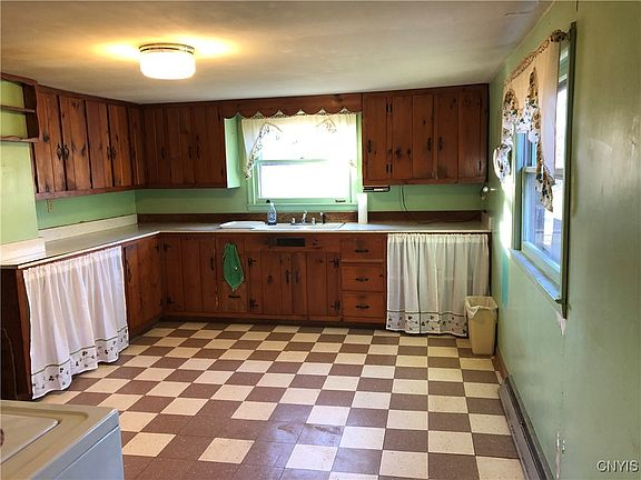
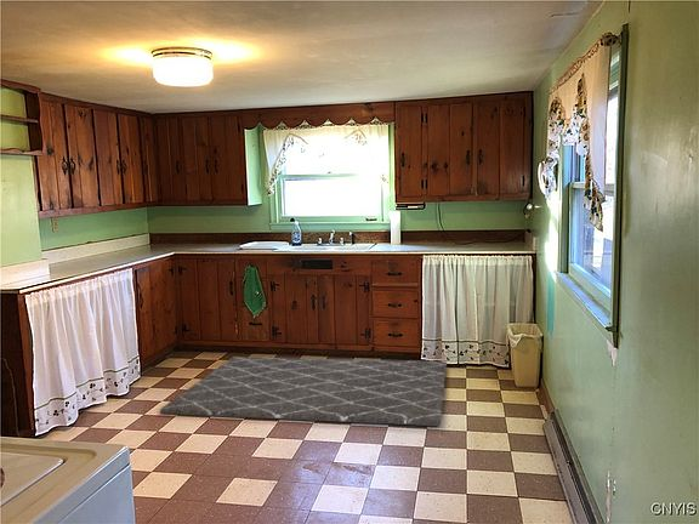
+ rug [159,355,448,427]
